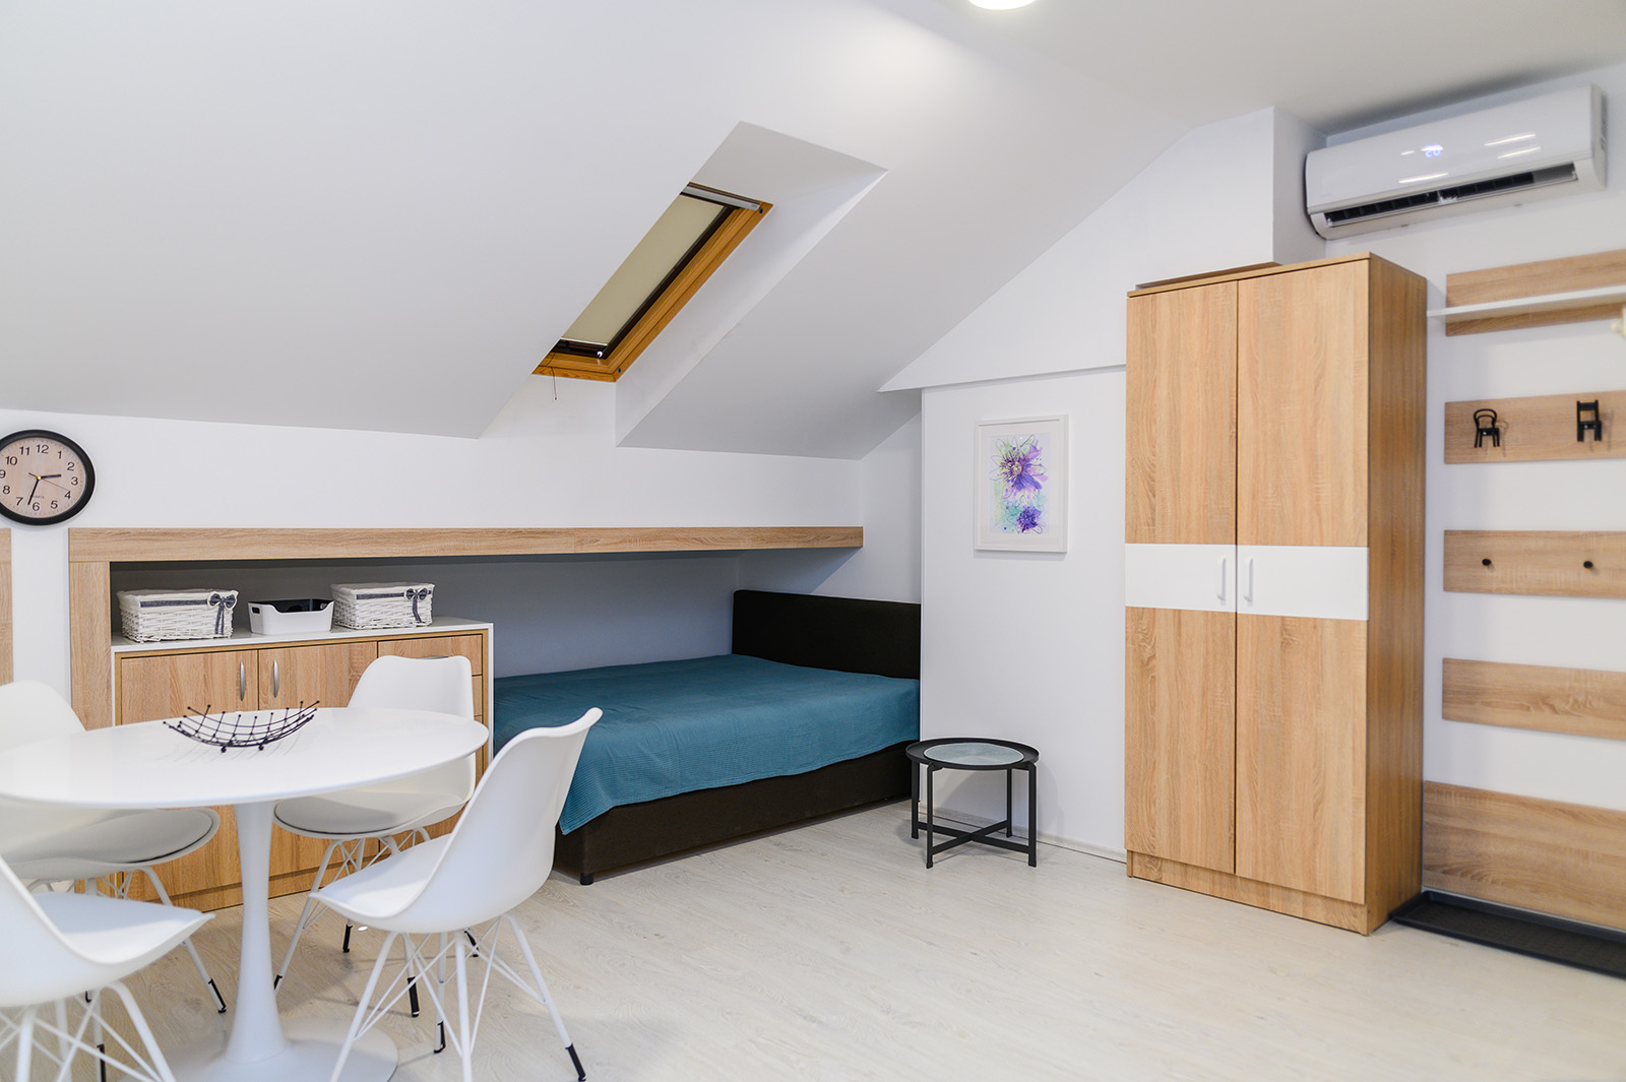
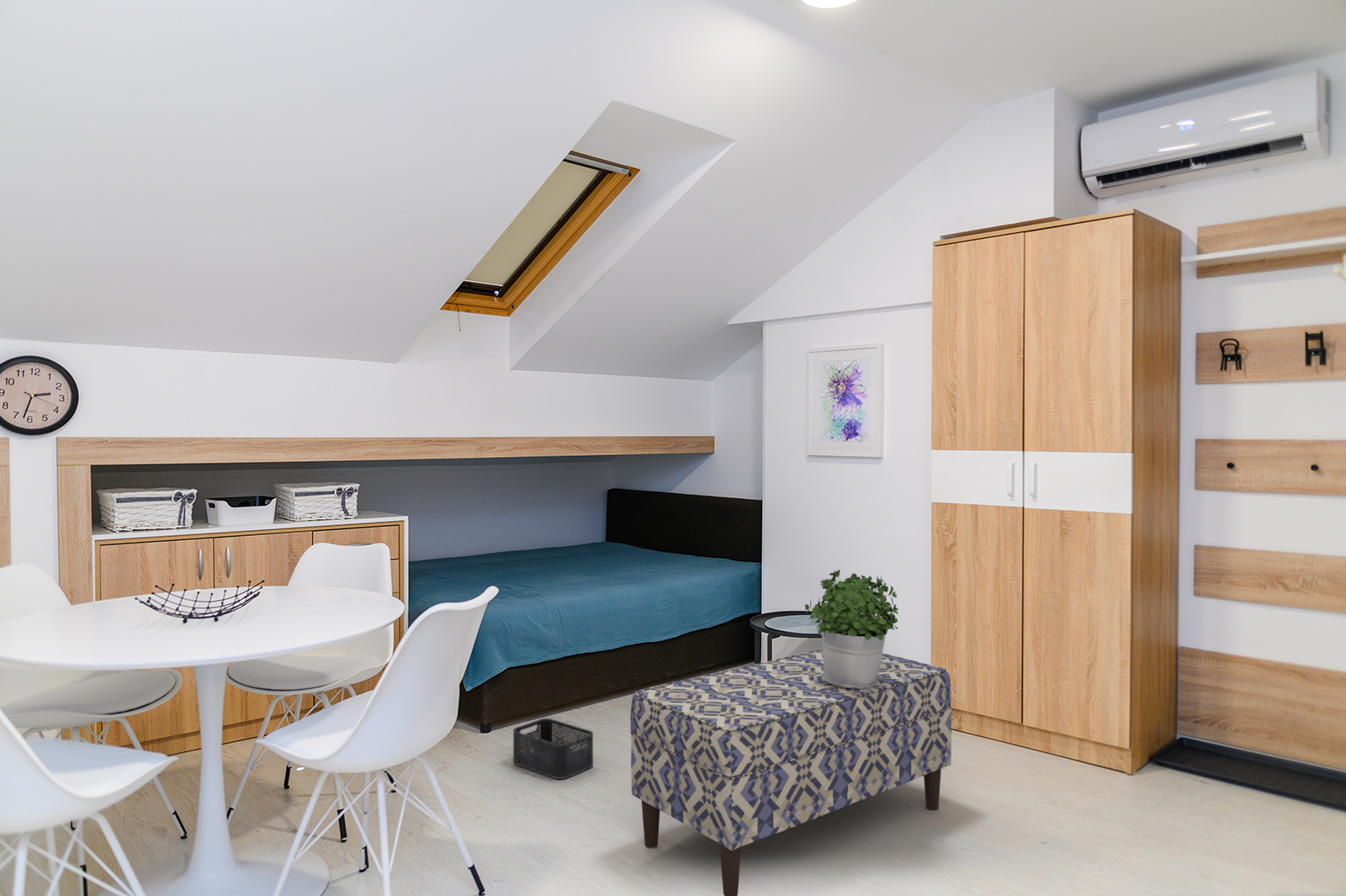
+ potted plant [804,568,899,689]
+ storage bin [512,718,594,780]
+ bench [629,648,952,896]
